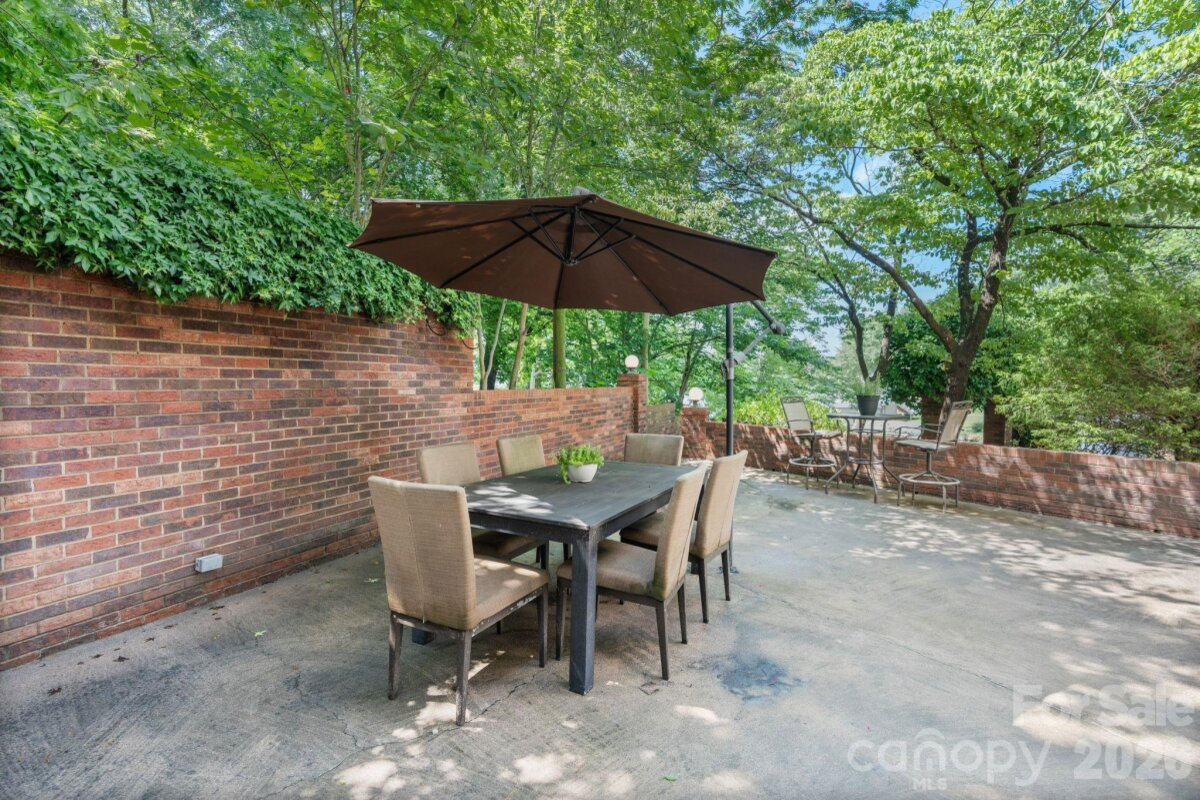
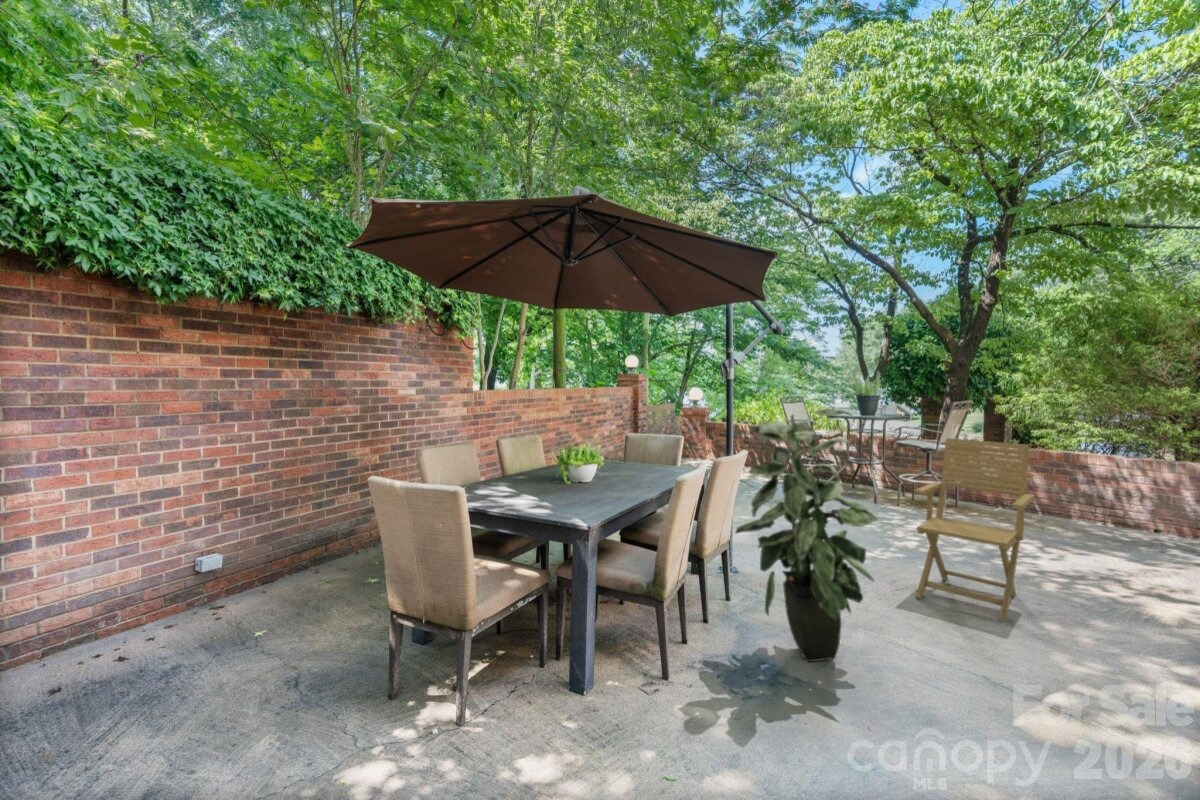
+ deck chair [914,437,1036,623]
+ indoor plant [734,407,879,663]
